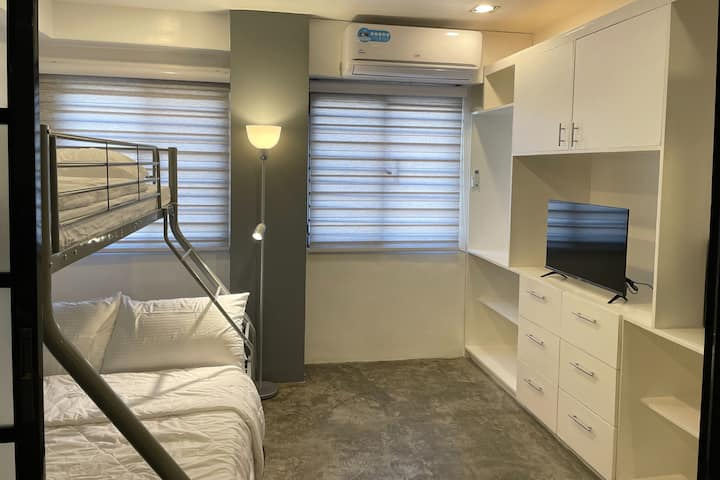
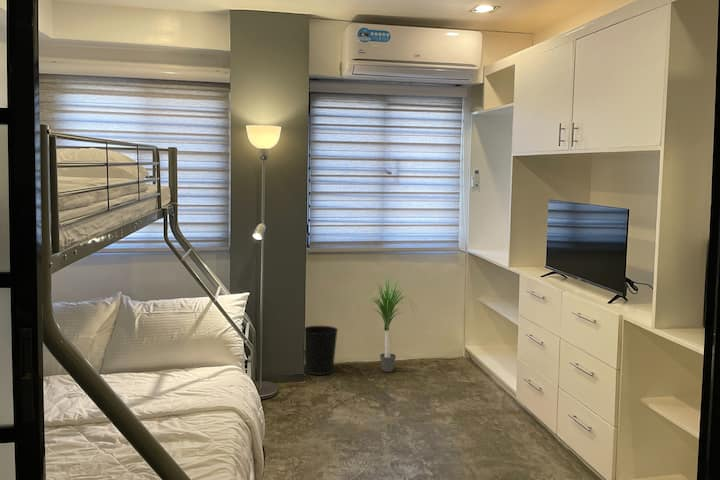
+ potted plant [356,275,420,373]
+ wastebasket [303,325,339,376]
